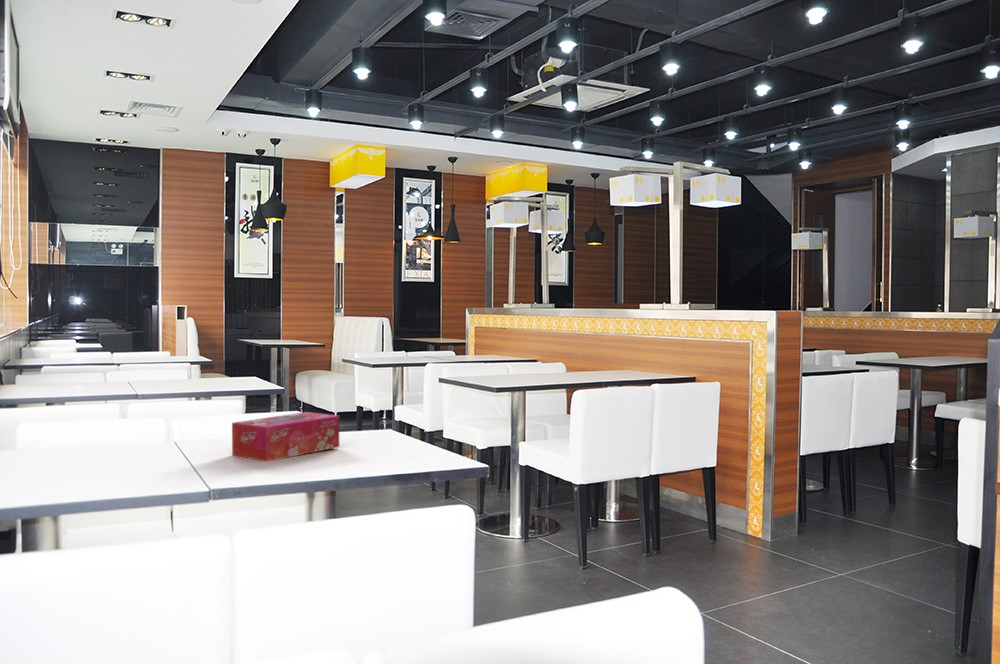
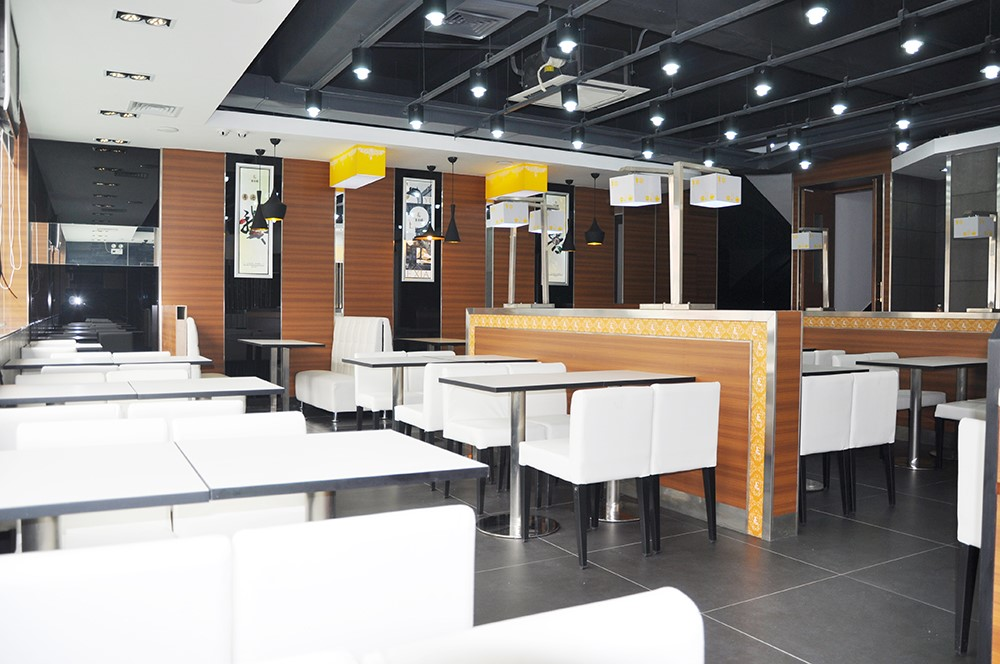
- tissue box [231,411,340,462]
